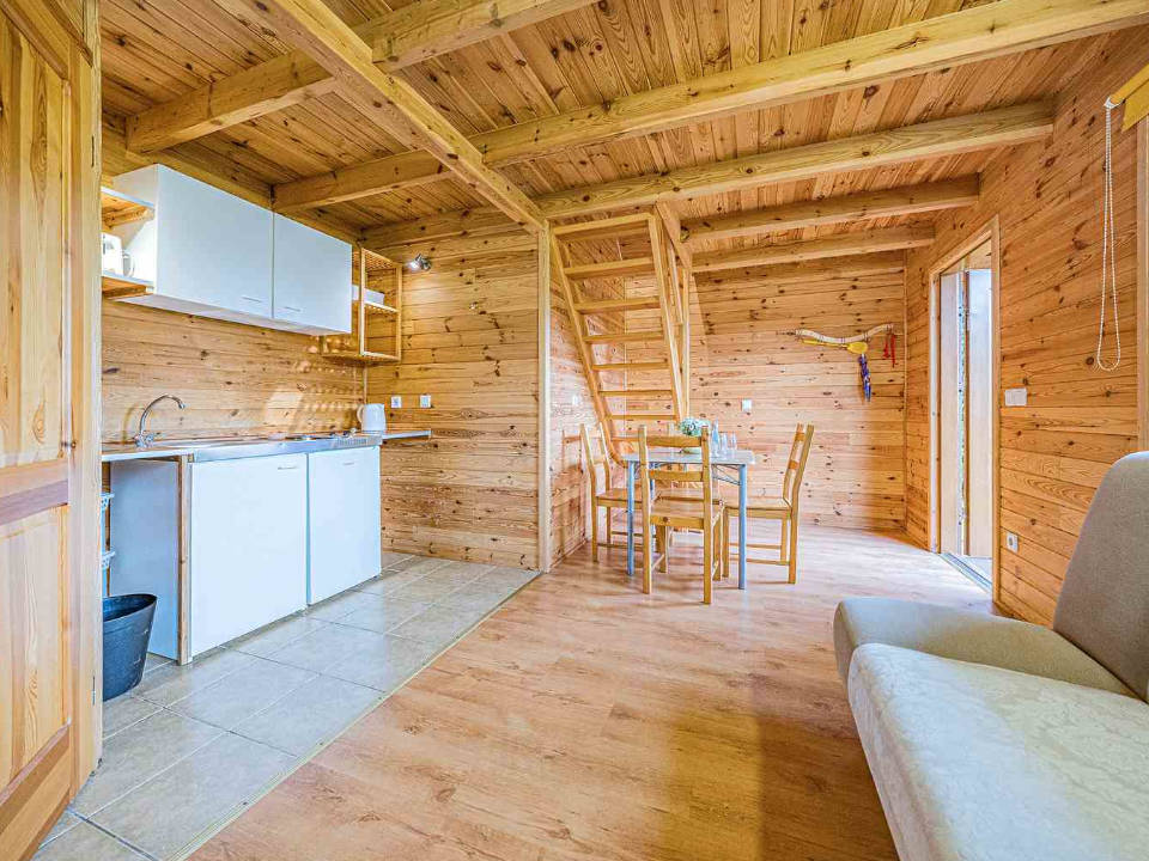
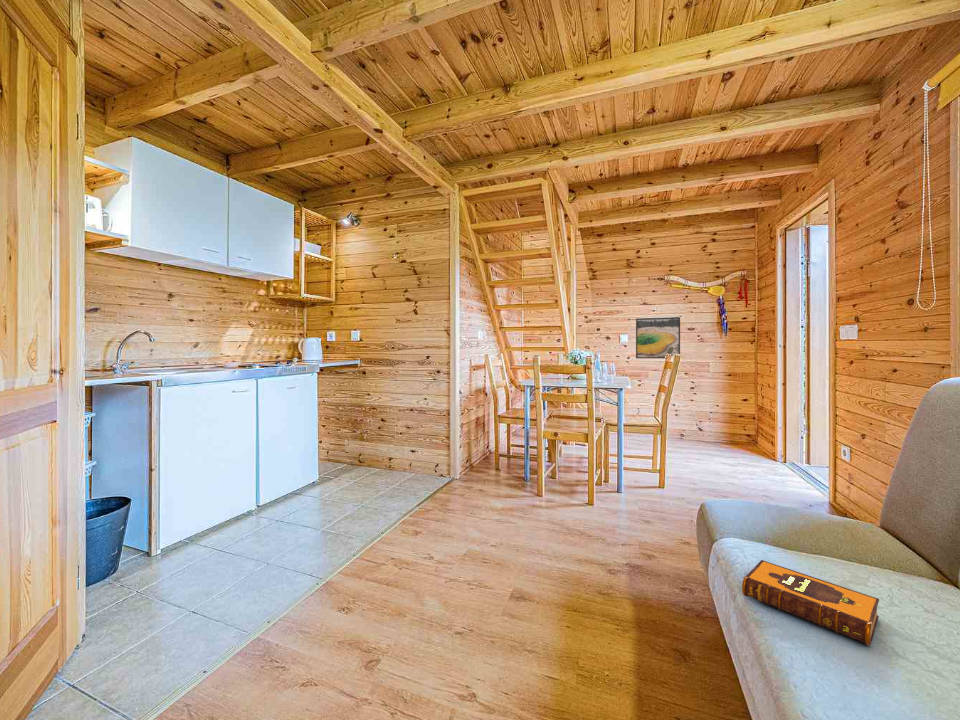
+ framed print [635,316,681,359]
+ hardback book [741,559,880,647]
